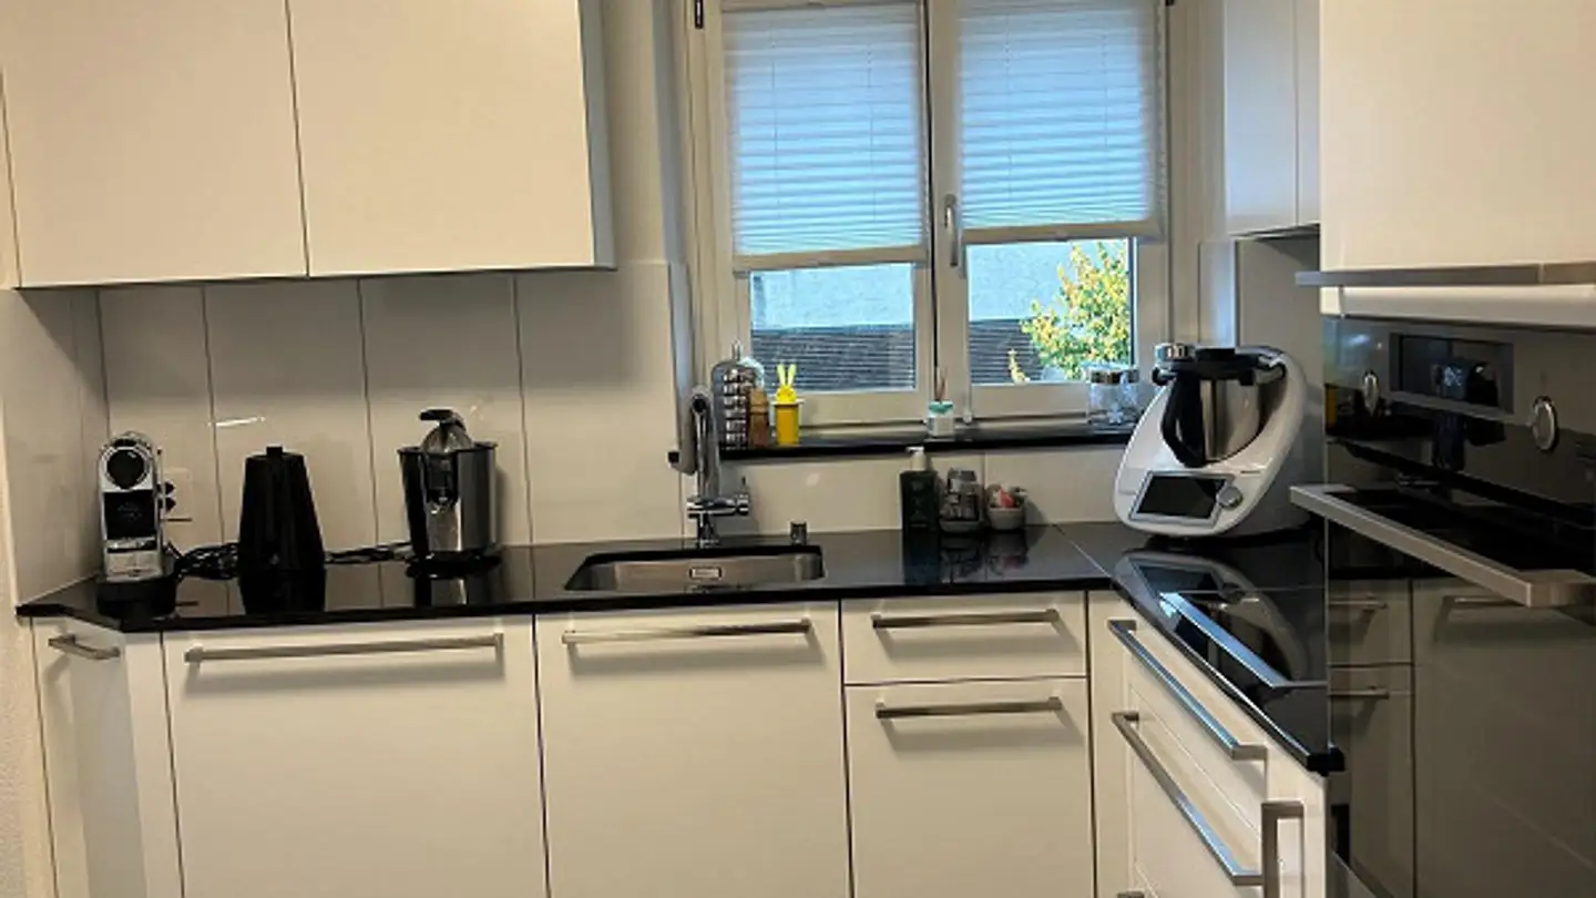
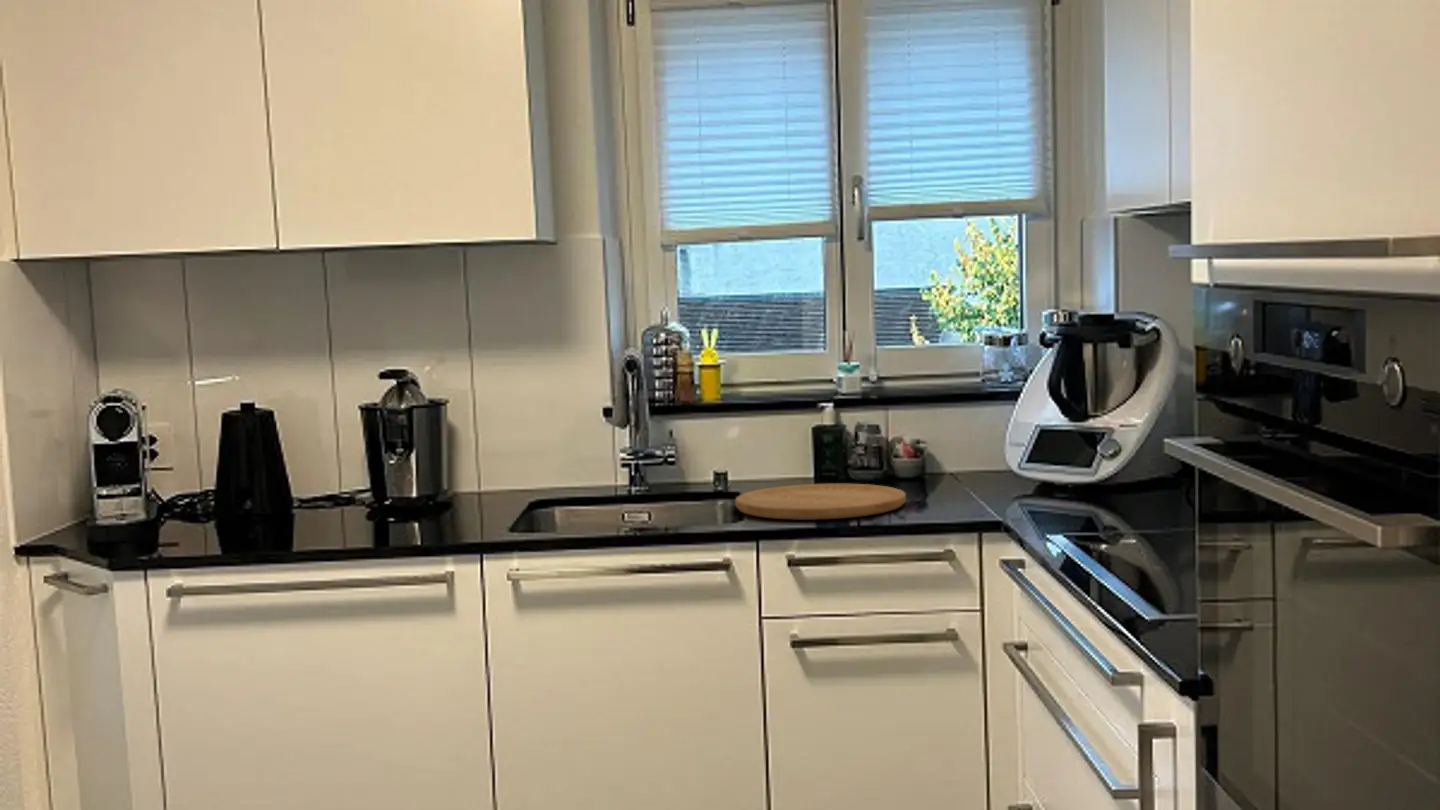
+ cutting board [734,483,907,521]
